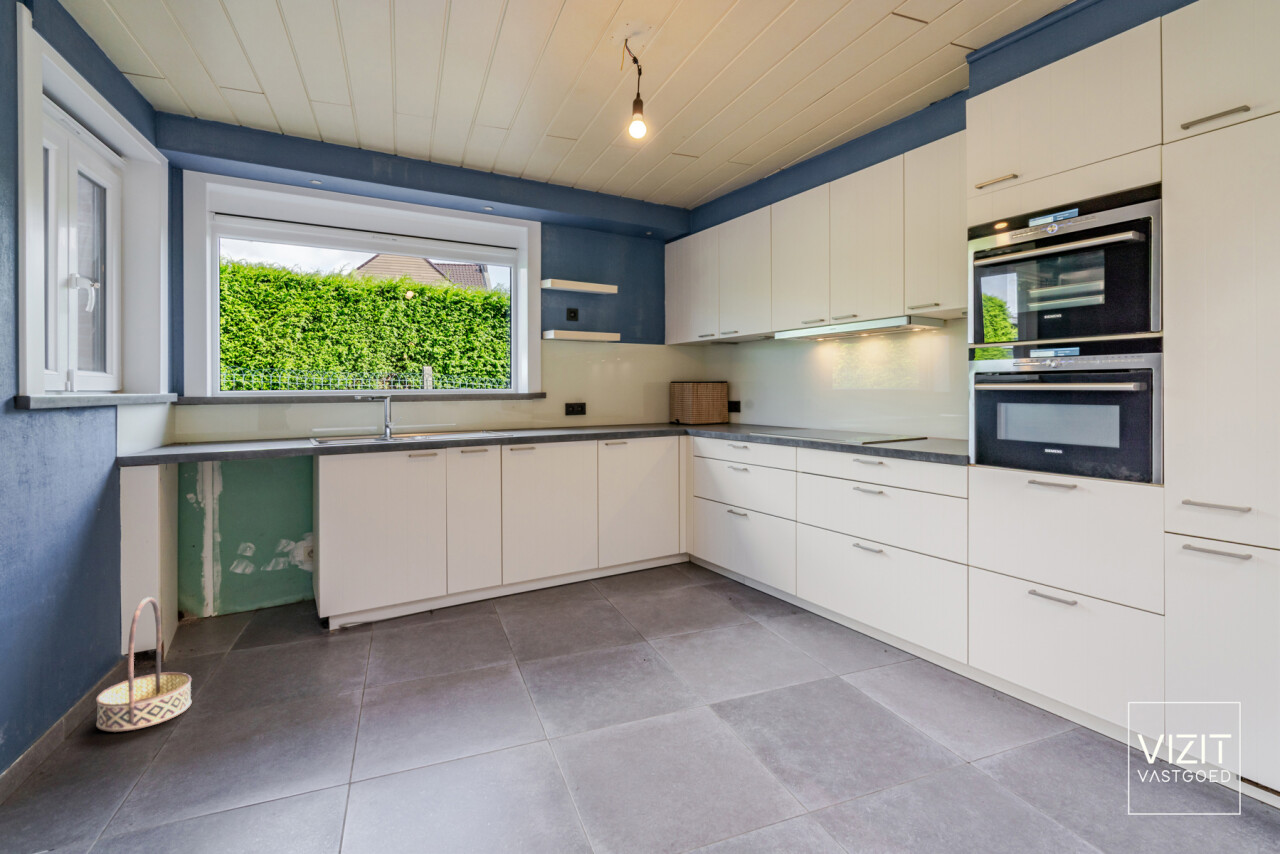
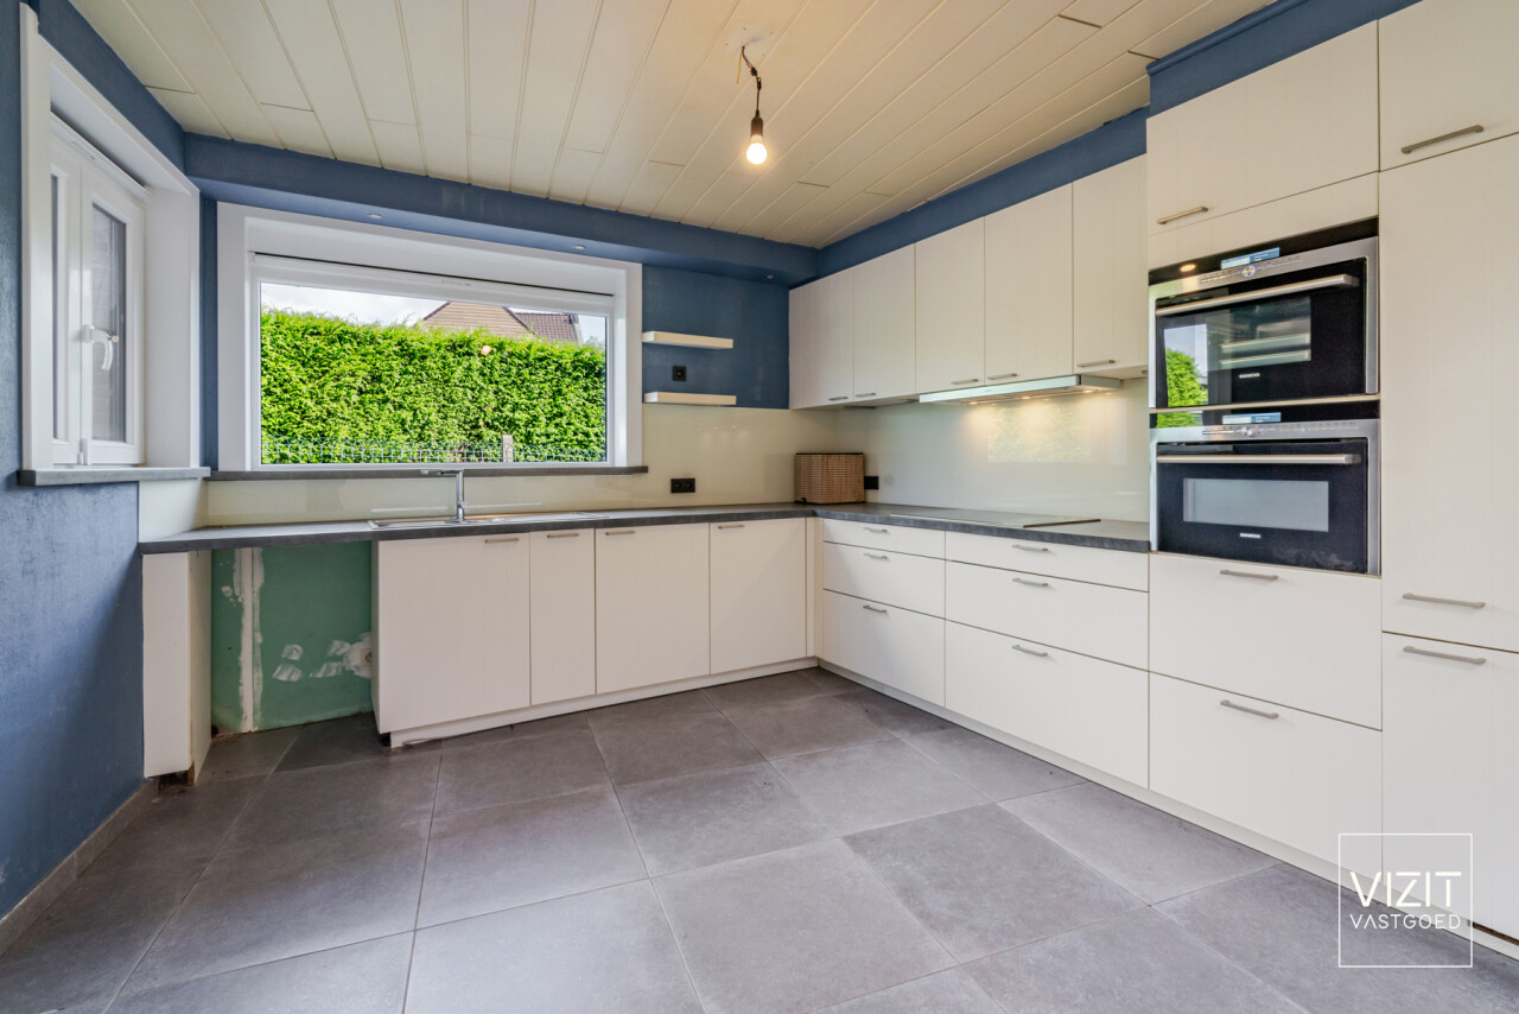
- basket [95,596,193,733]
